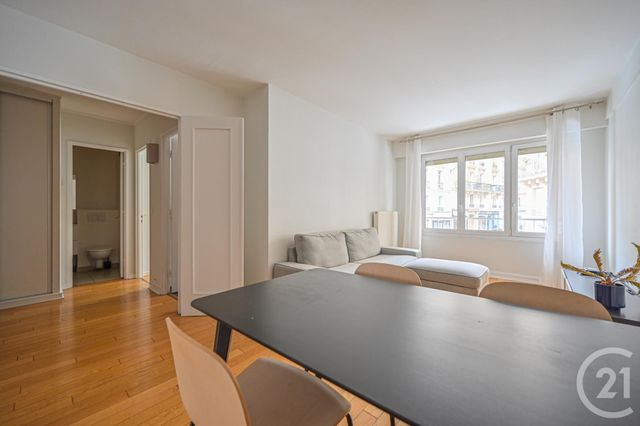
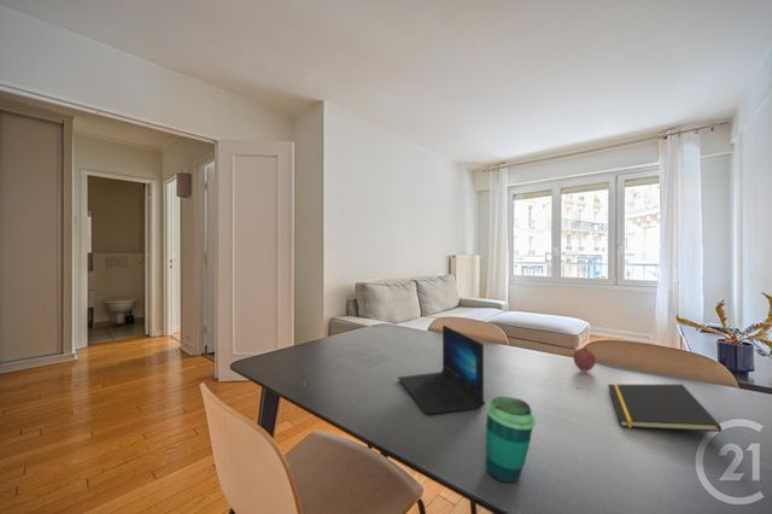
+ laptop [397,325,486,415]
+ fruit [572,346,597,373]
+ cup [484,396,537,484]
+ notepad [607,382,723,433]
